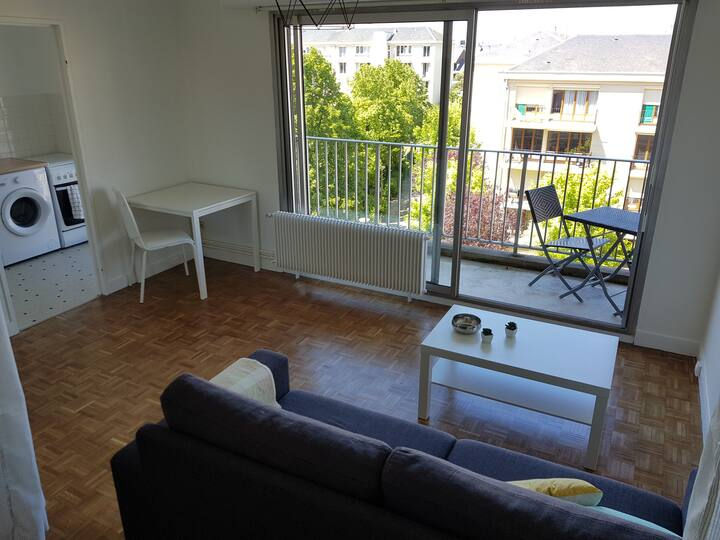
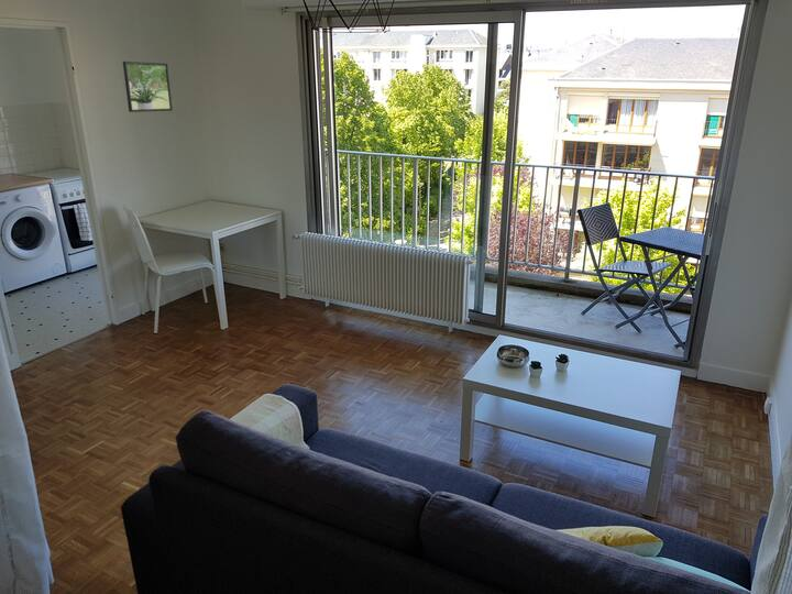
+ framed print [122,61,174,113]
